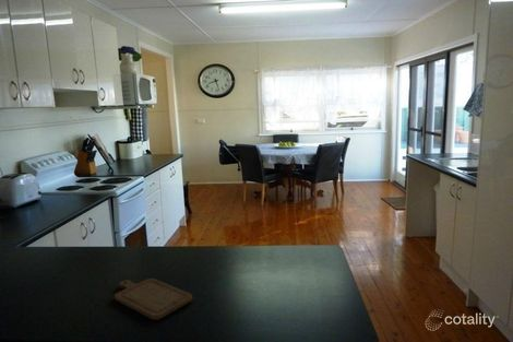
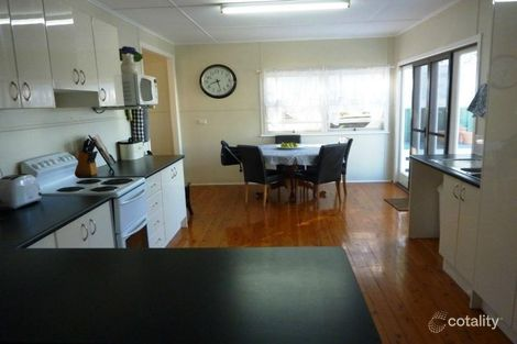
- chopping board [114,278,193,321]
